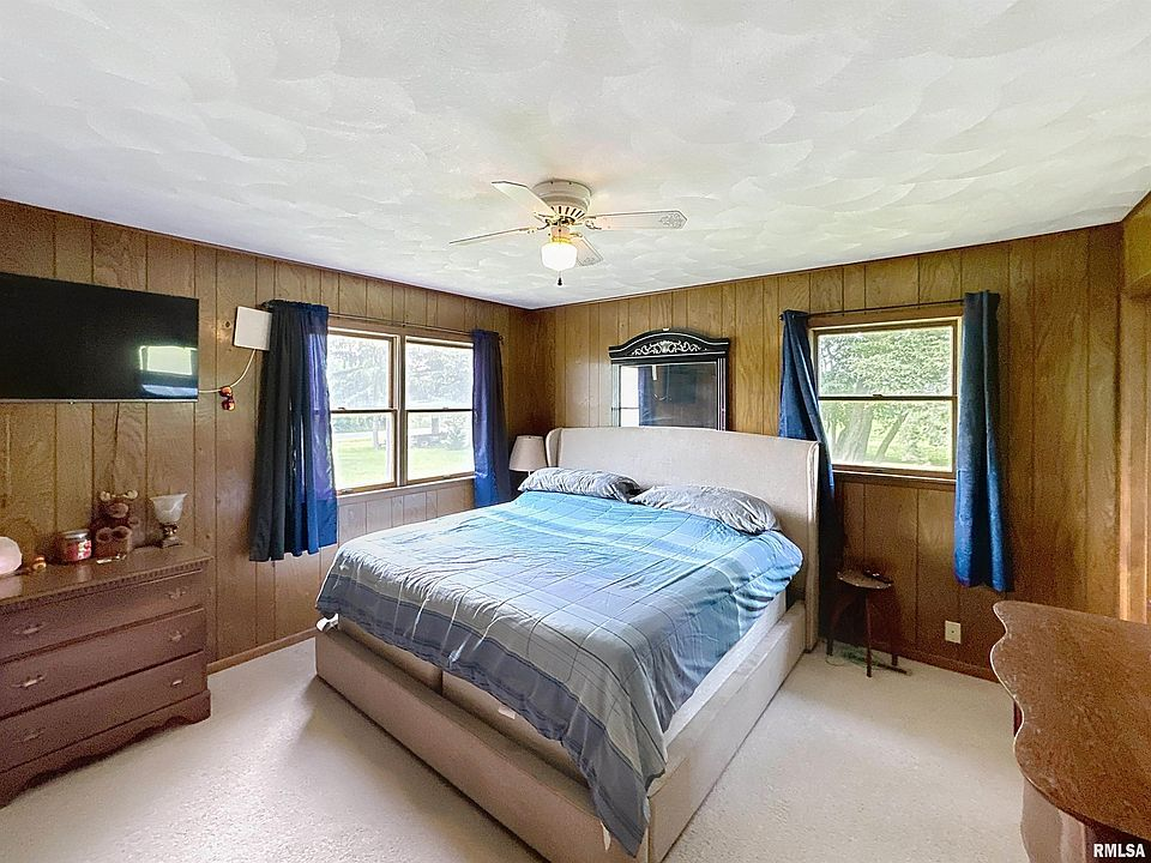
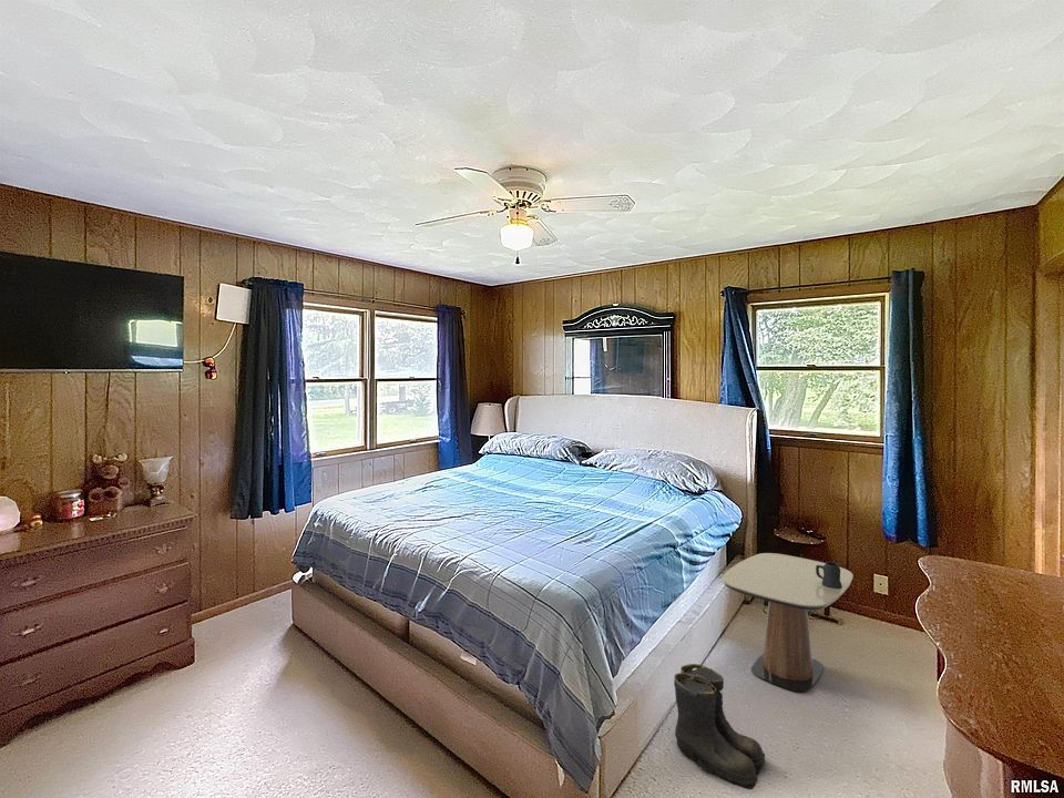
+ side table [720,552,855,693]
+ mug [816,561,842,589]
+ boots [673,663,766,790]
